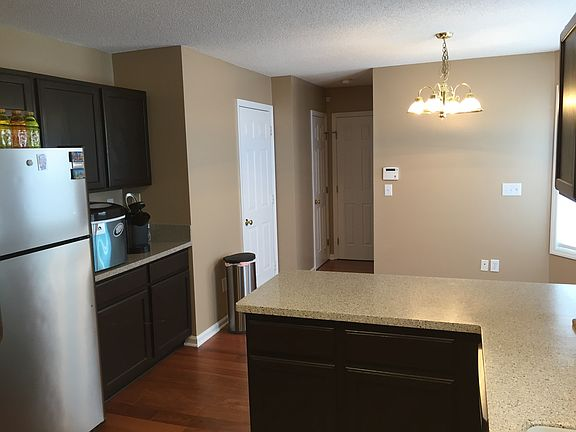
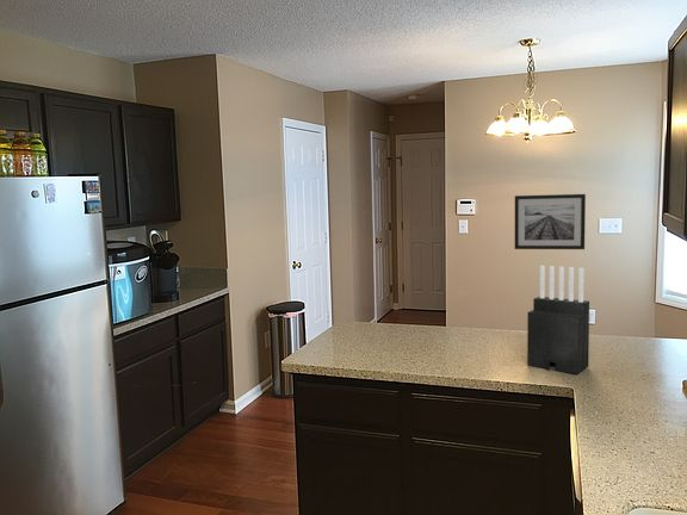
+ wall art [514,193,587,250]
+ knife block [526,265,590,376]
